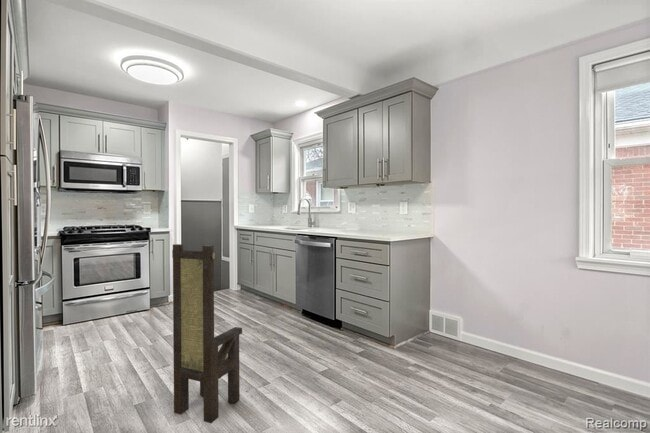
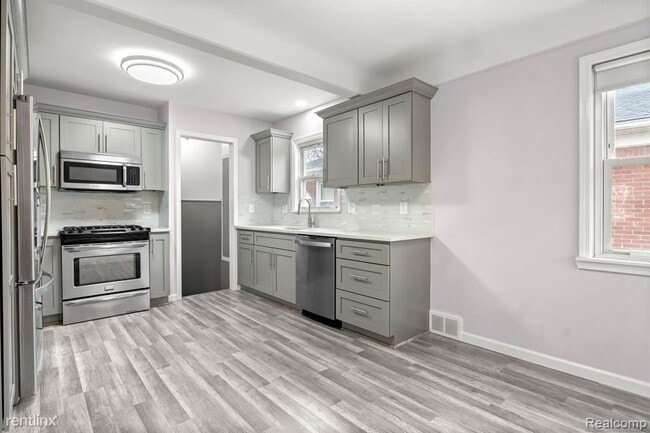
- chair [171,243,243,424]
